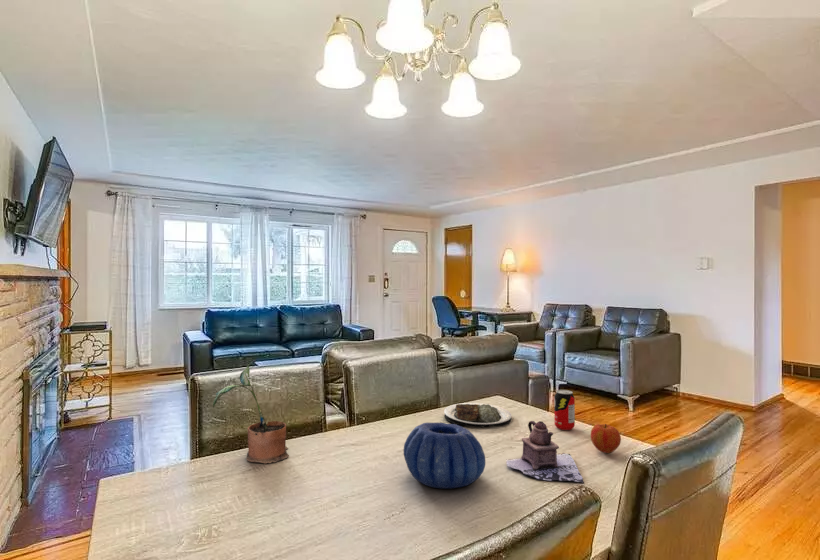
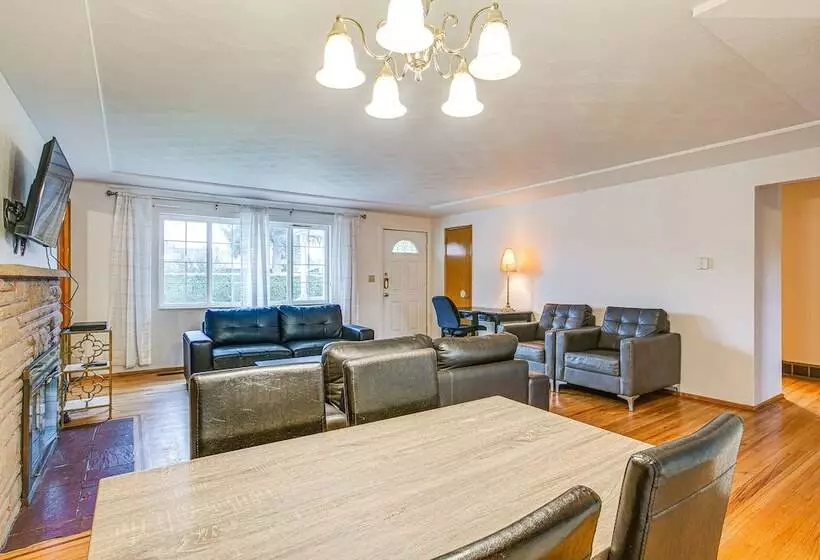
- apple [590,423,622,454]
- teapot [505,420,584,484]
- potted plant [212,363,290,465]
- beverage can [553,389,576,431]
- decorative bowl [403,422,486,490]
- plate [443,402,513,428]
